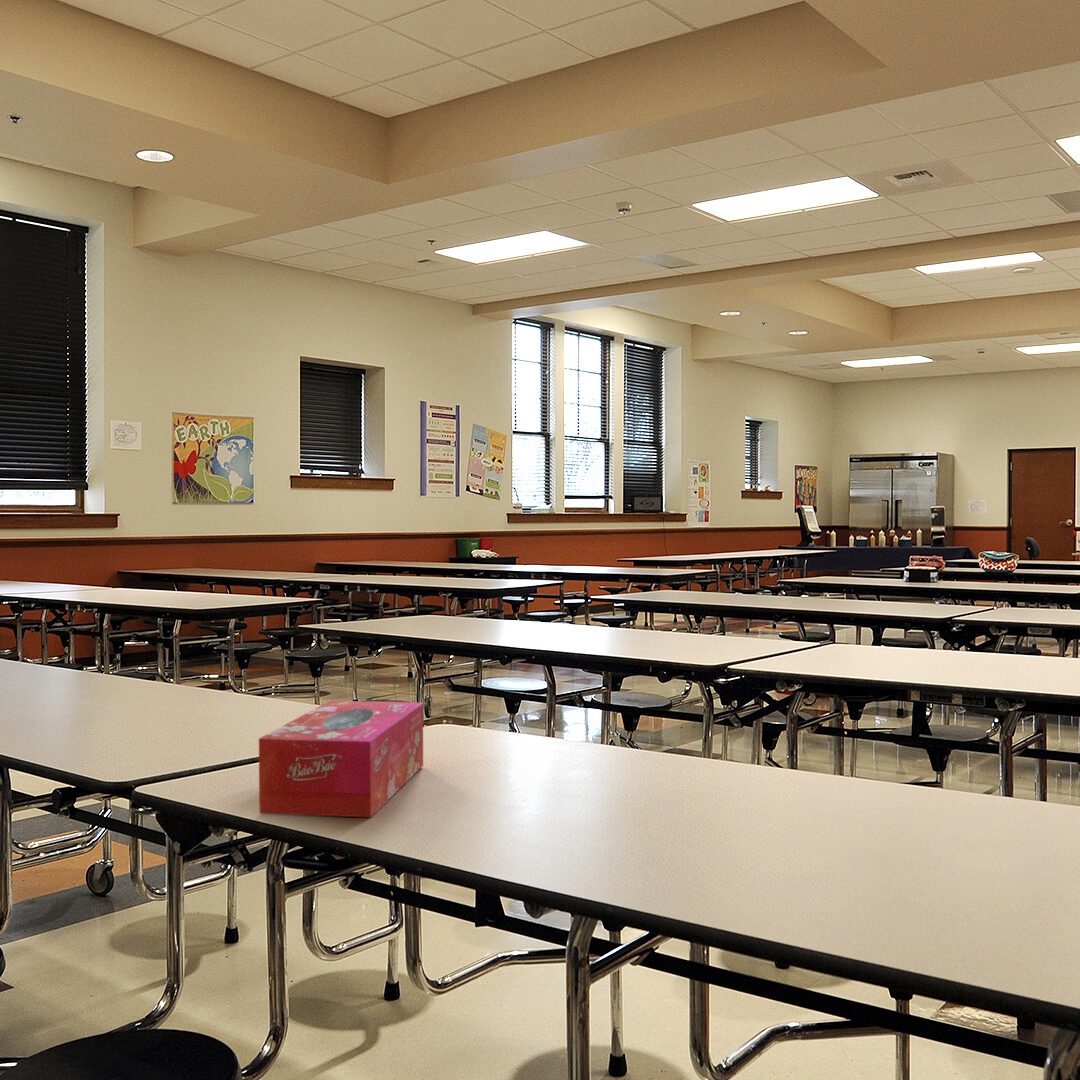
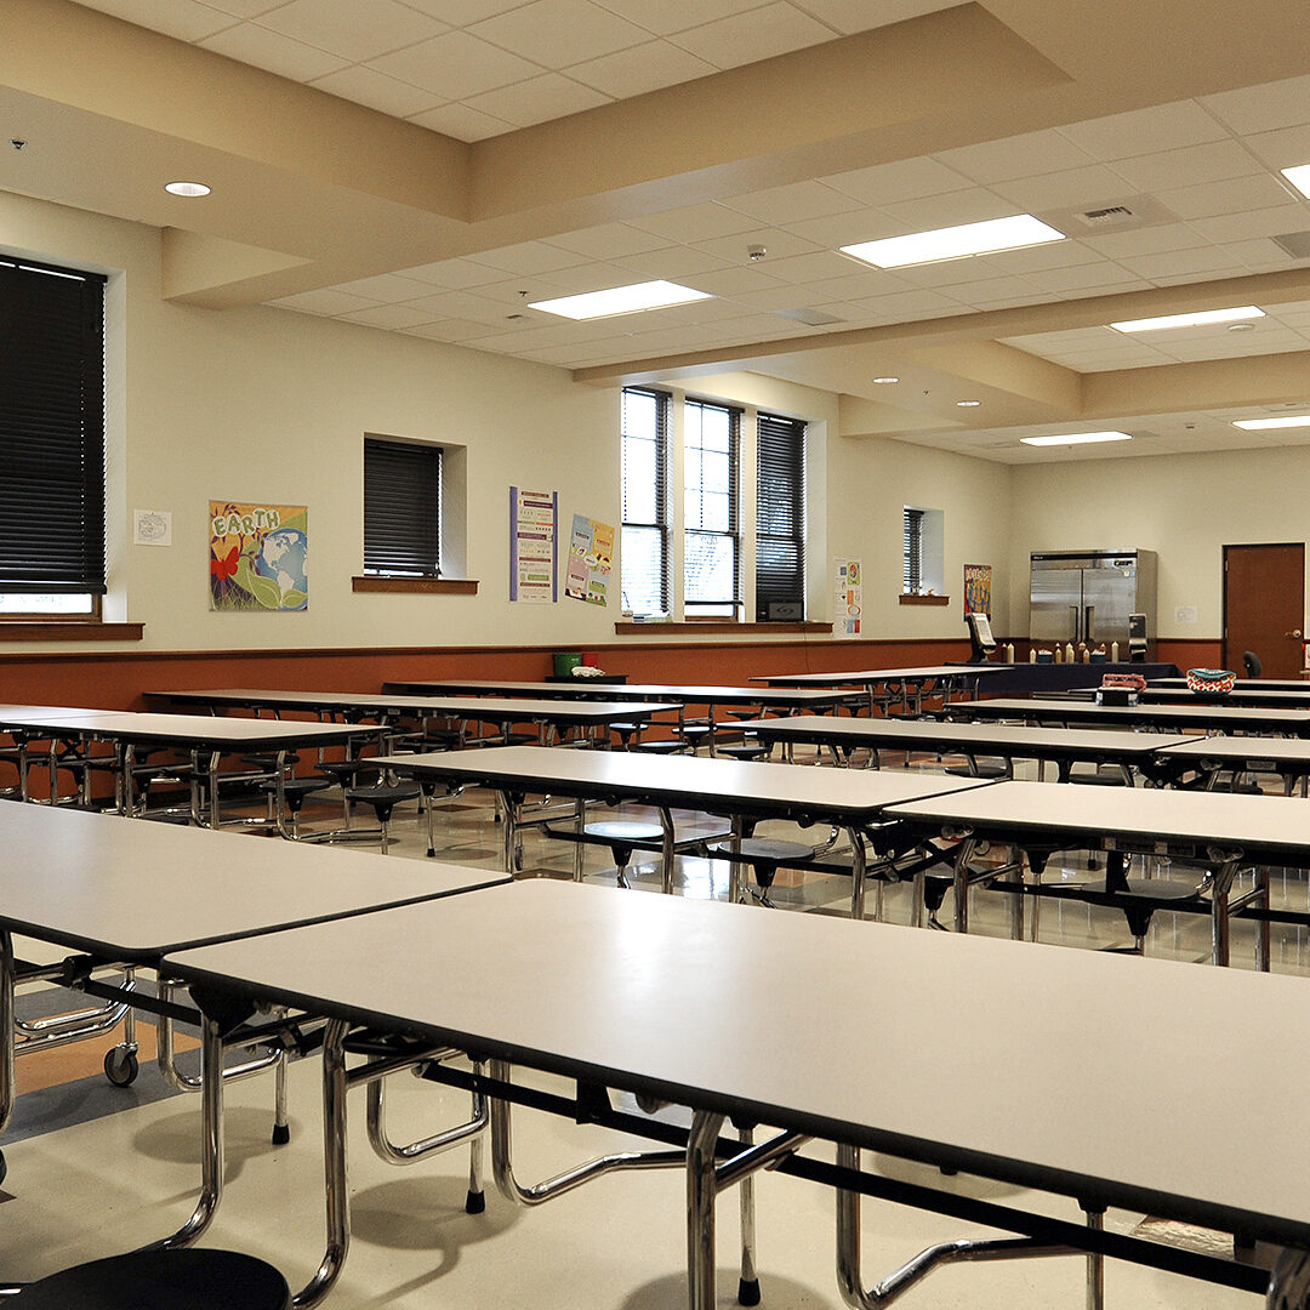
- tissue box [258,700,424,818]
